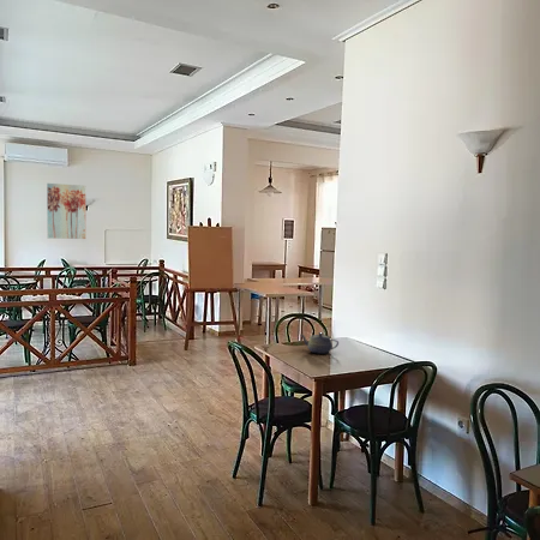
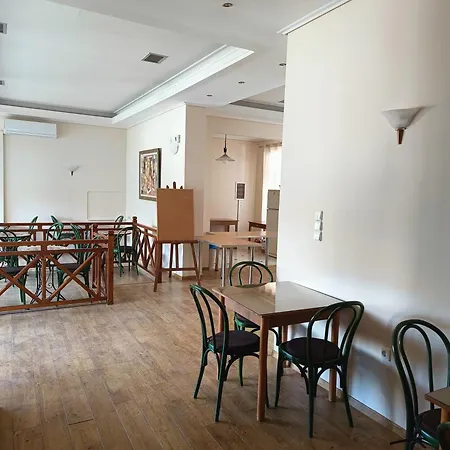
- teapot [300,331,340,355]
- wall art [46,182,86,240]
